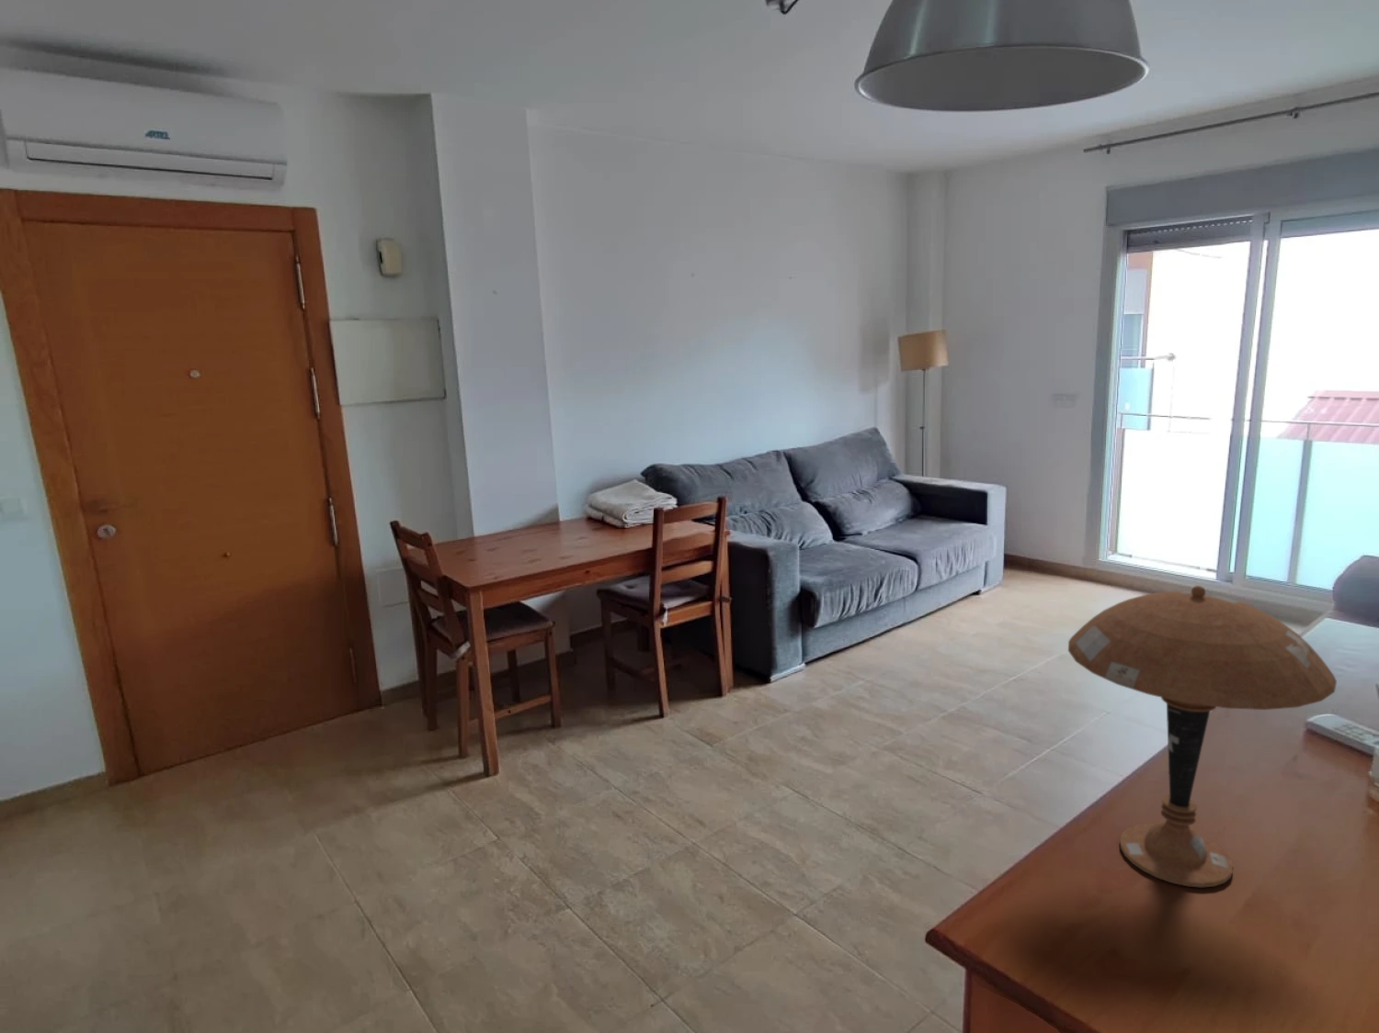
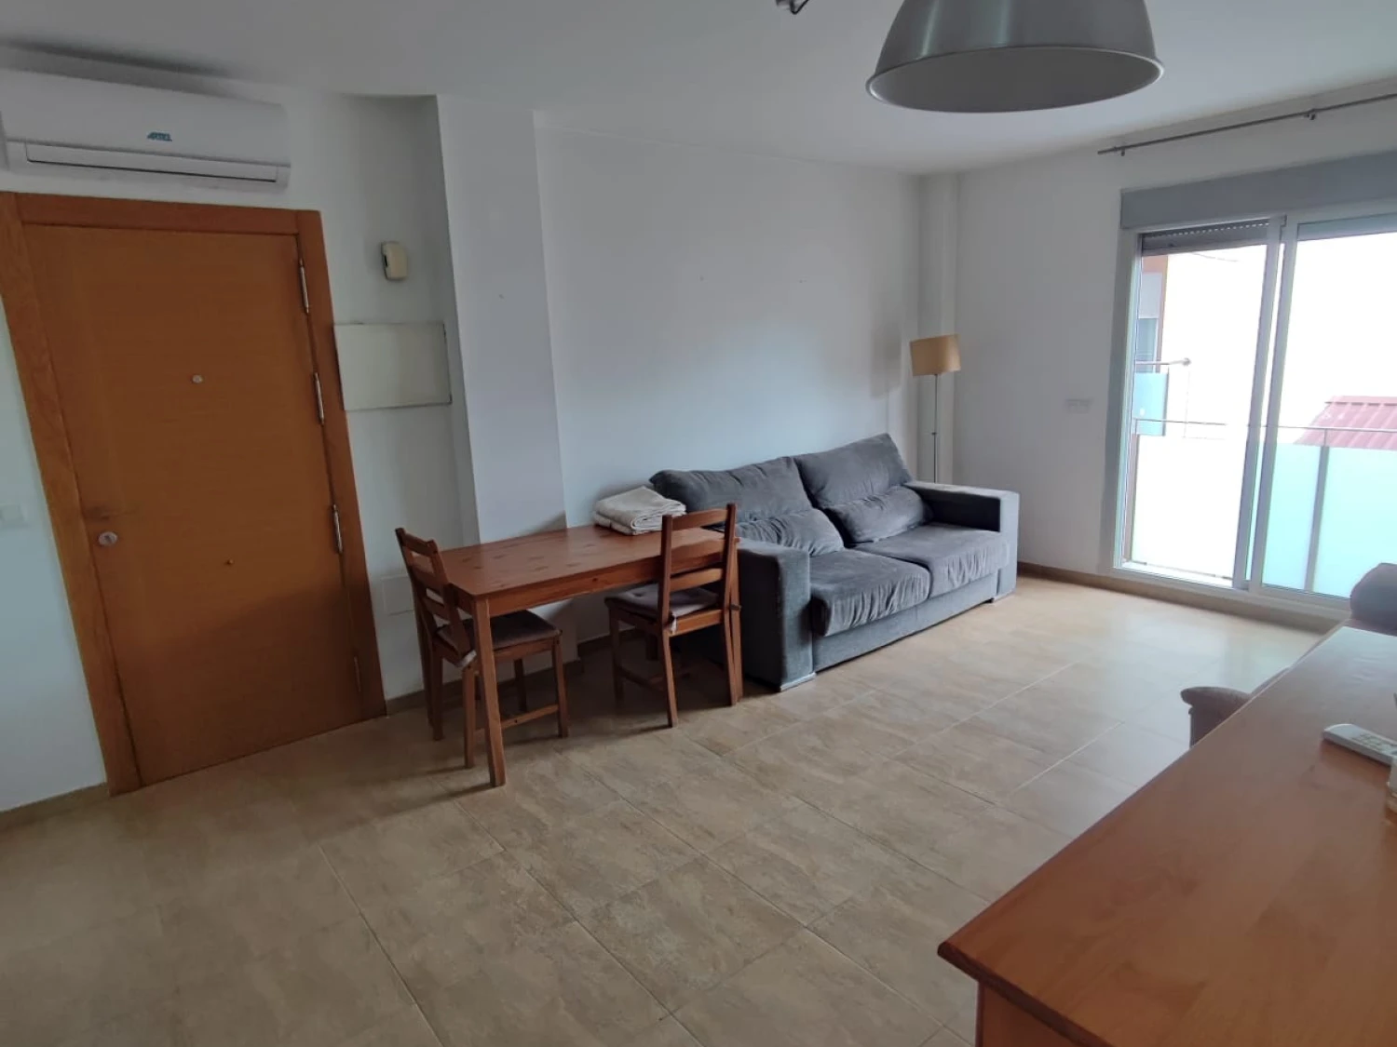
- table lamp [1067,585,1338,889]
